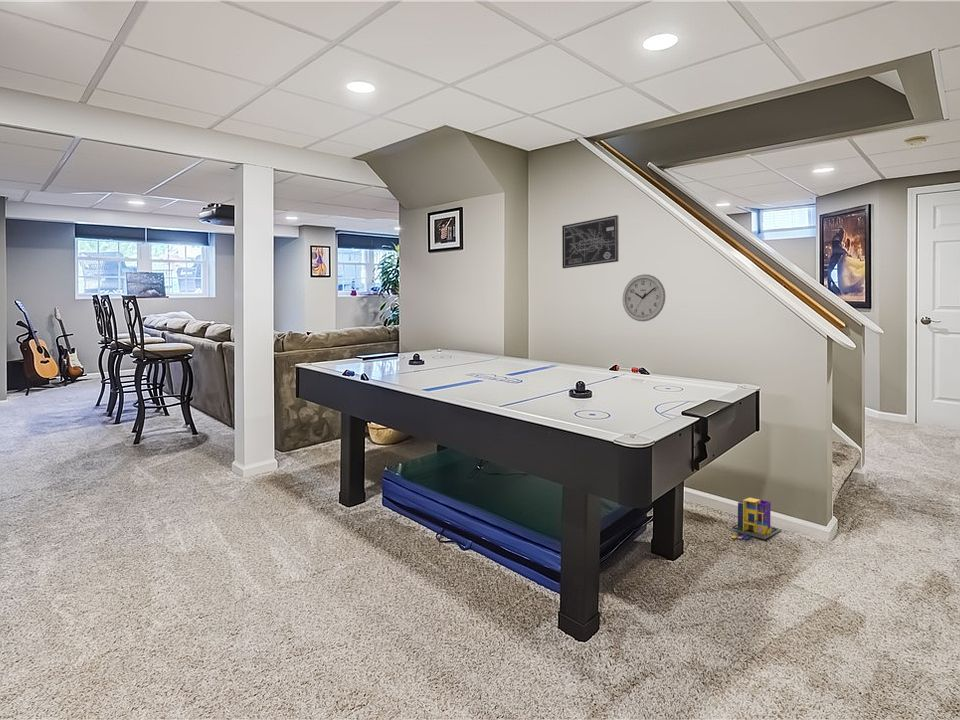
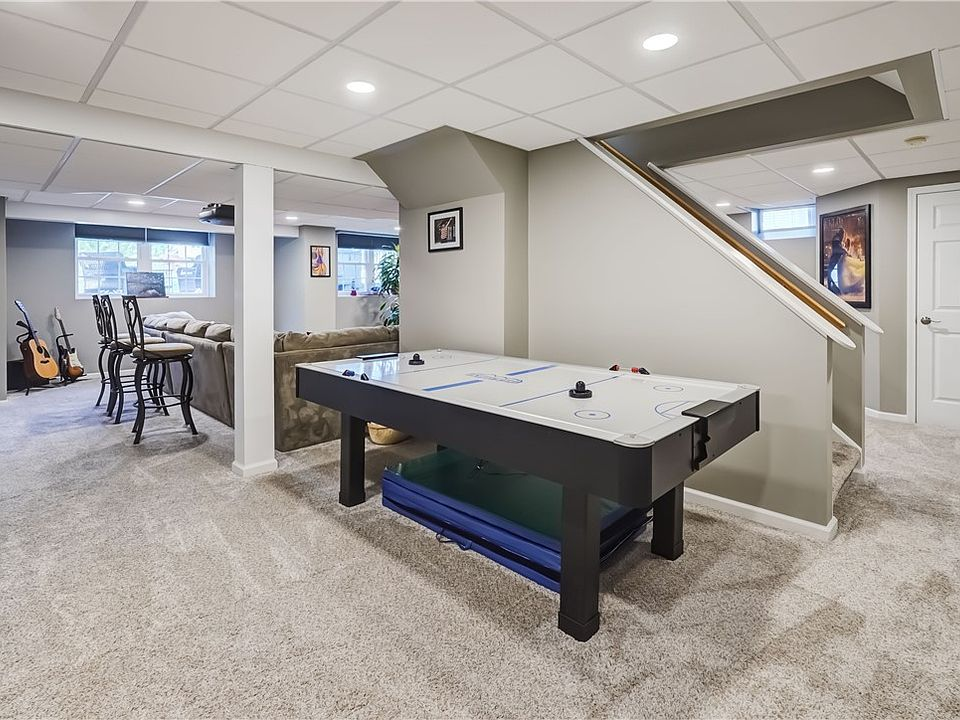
- wall clock [621,274,667,322]
- wall art [561,214,620,269]
- toy house [727,497,782,540]
